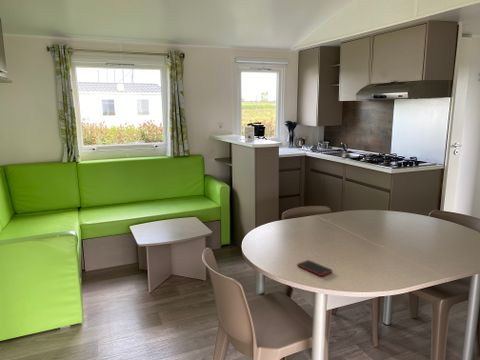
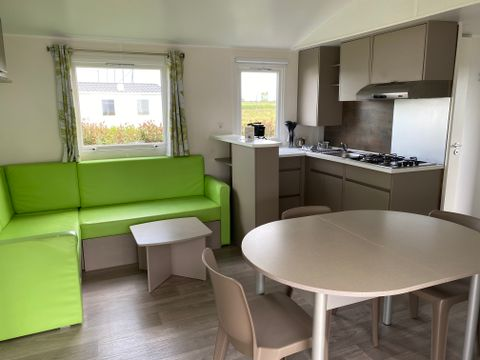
- cell phone [296,259,333,277]
